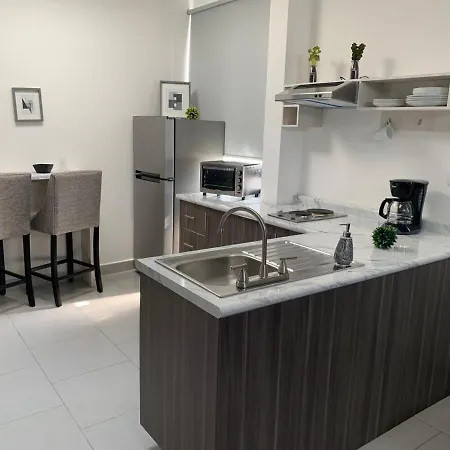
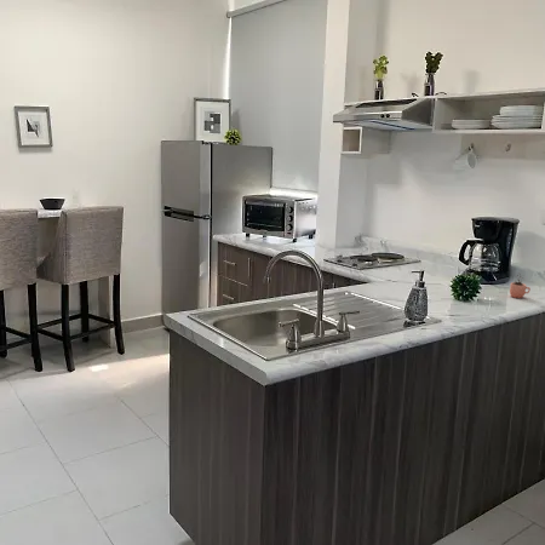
+ cocoa [509,274,532,299]
